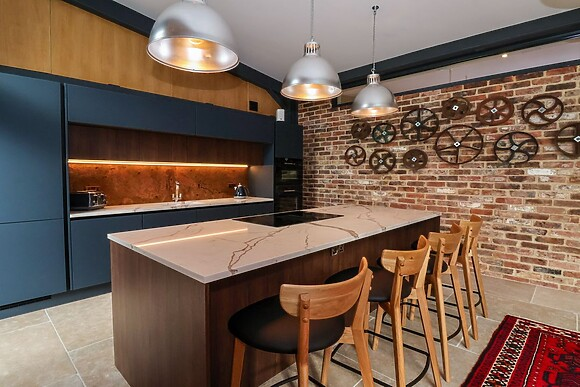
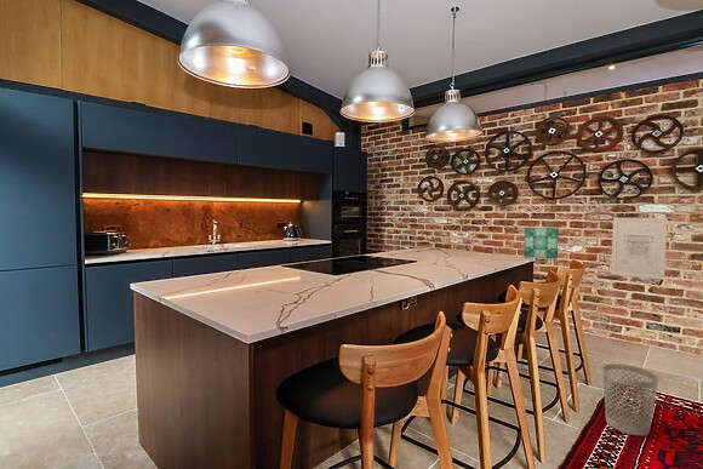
+ wastebasket [602,362,659,436]
+ wall art [610,217,668,281]
+ wall art [524,227,560,261]
